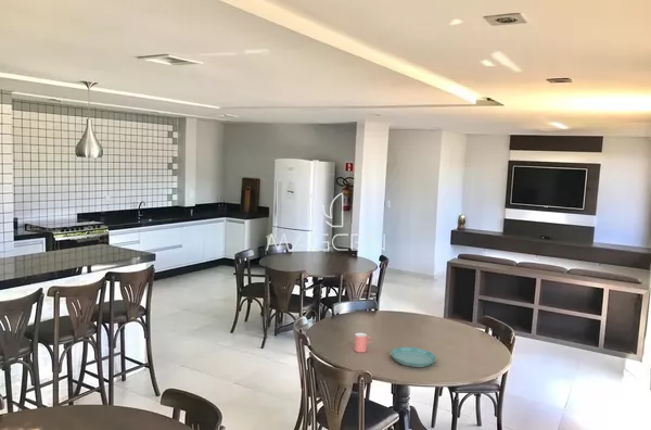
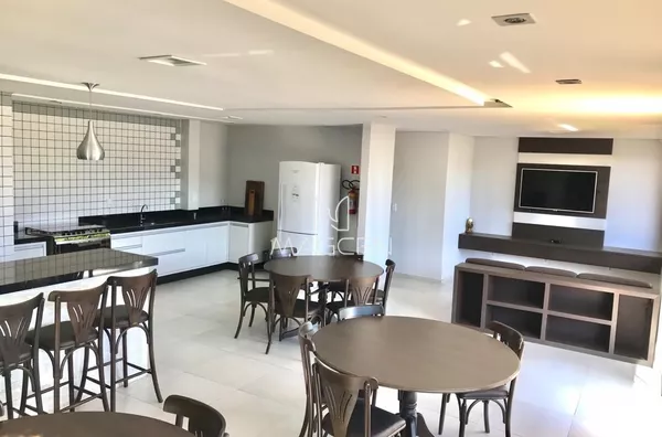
- cup [353,332,373,353]
- saucer [390,346,437,368]
